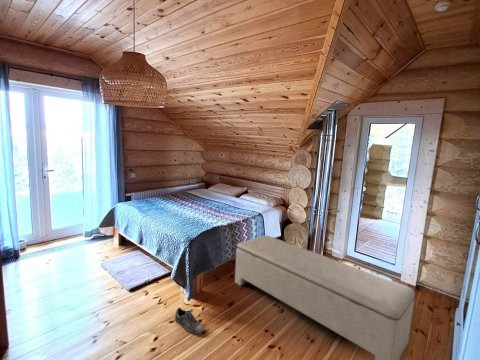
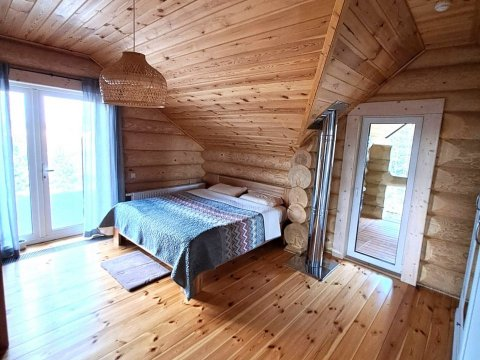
- shoe [174,307,205,335]
- bench [234,234,416,360]
